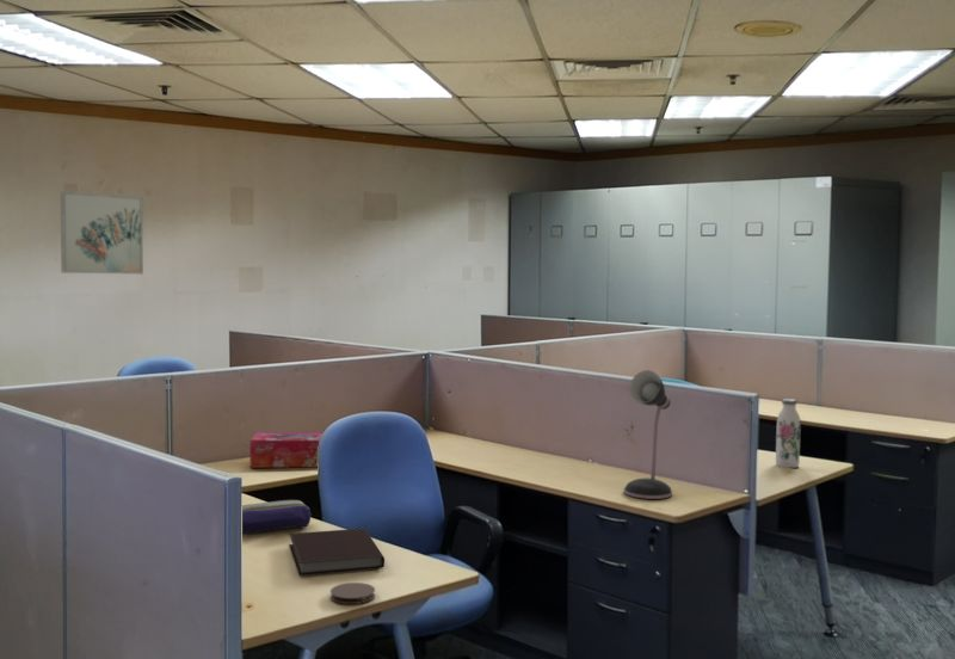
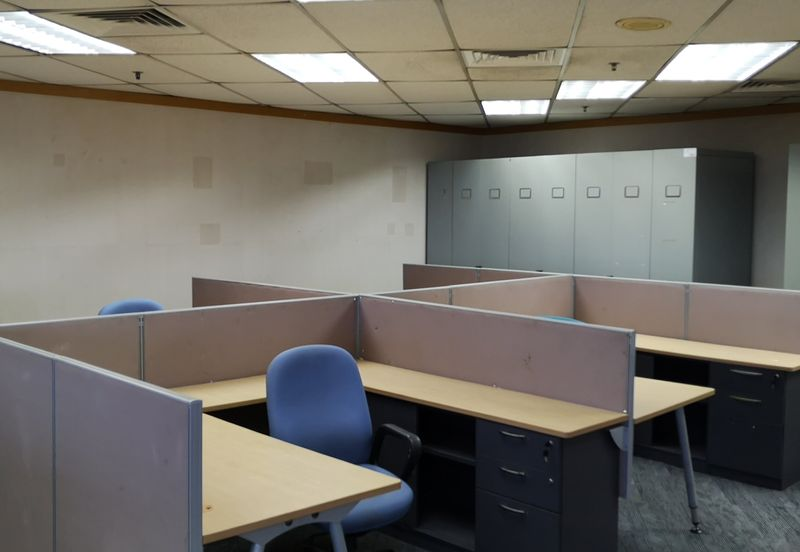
- tissue box [249,431,325,469]
- water bottle [775,398,802,469]
- desk lamp [623,369,673,500]
- notebook [288,528,386,577]
- wall art [60,190,144,276]
- pencil case [241,499,312,535]
- coaster [329,581,376,605]
